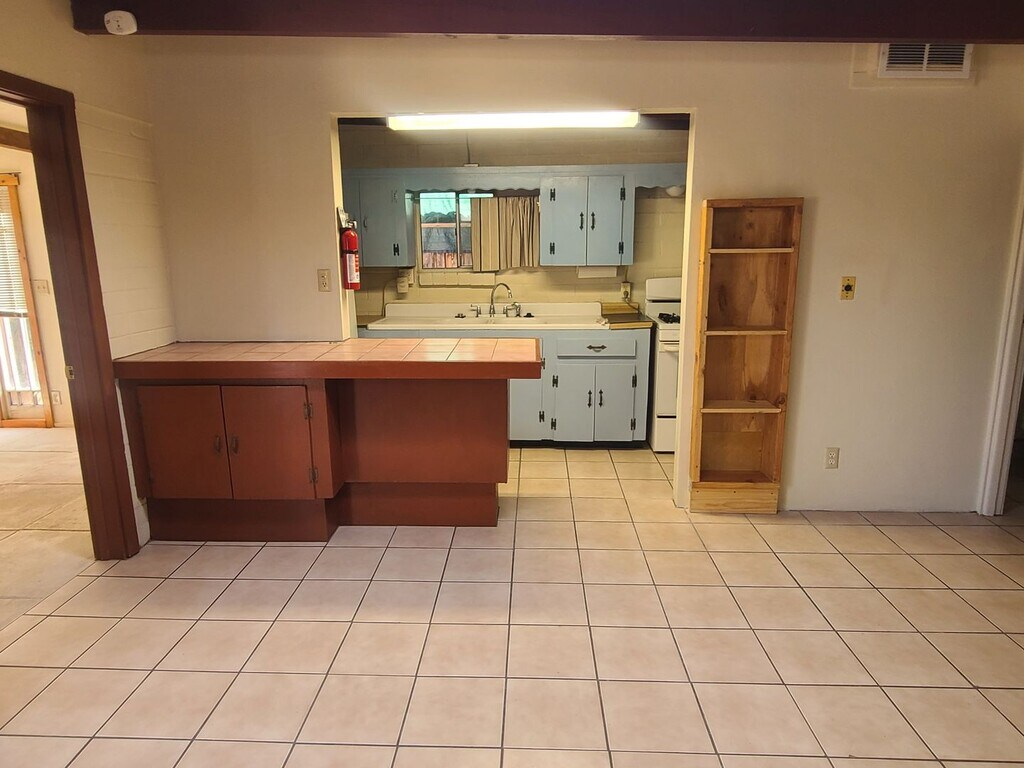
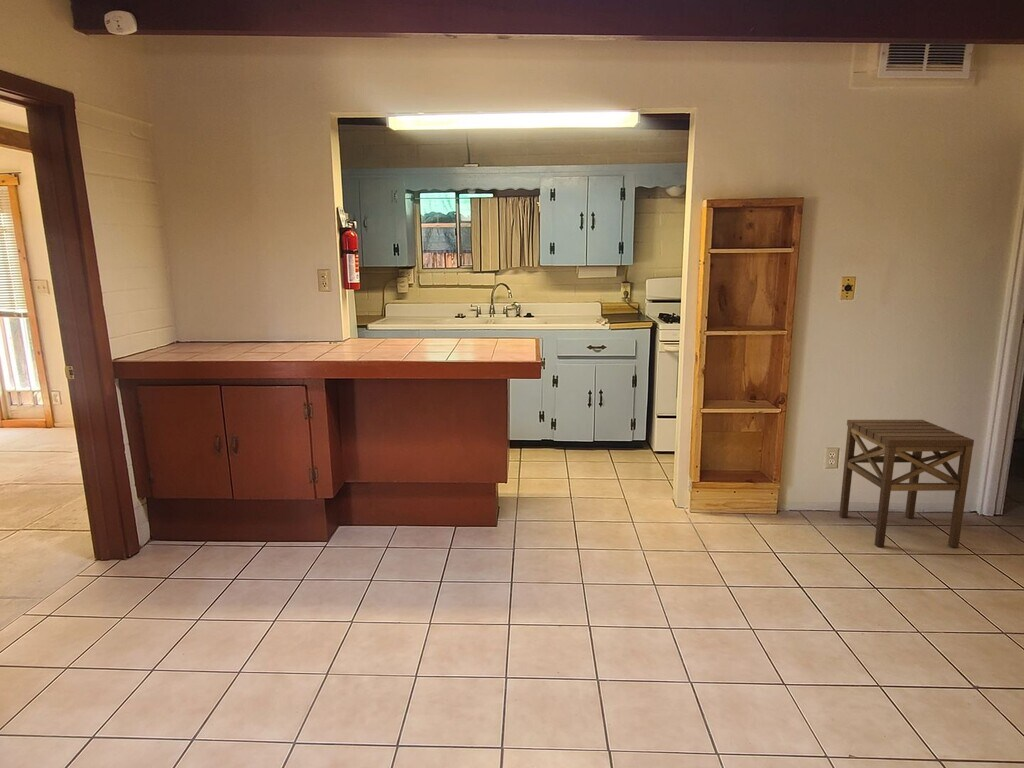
+ side table [838,419,975,549]
